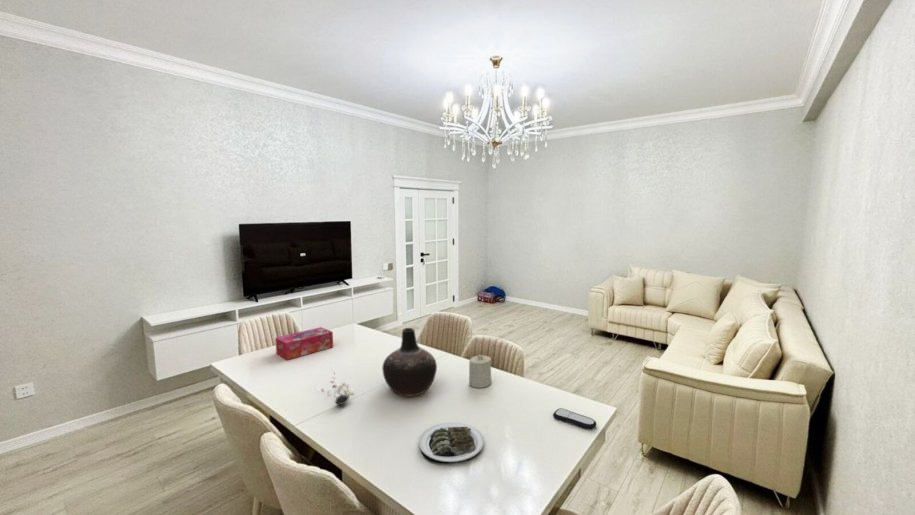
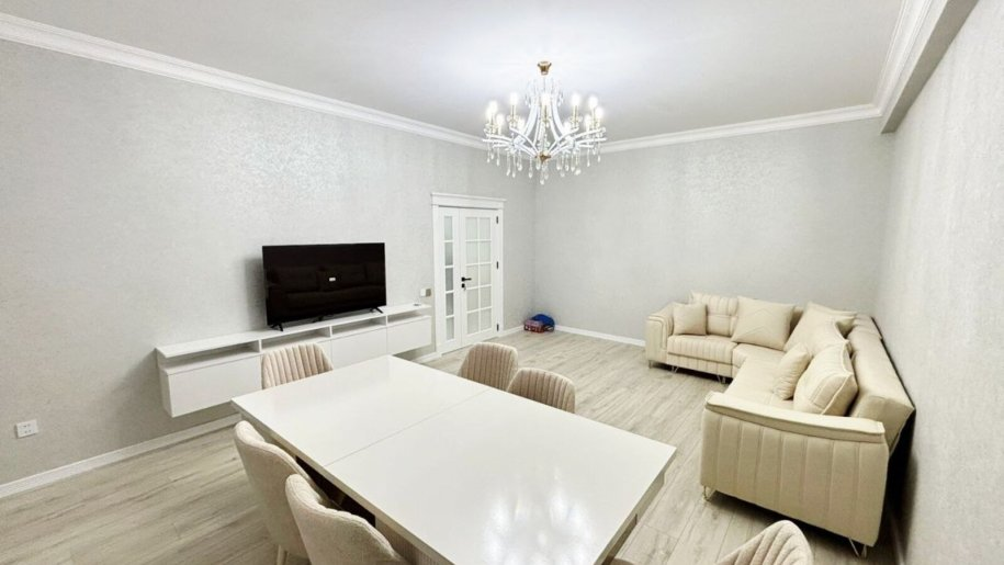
- plate [418,421,485,465]
- candle [468,354,493,389]
- vase [381,327,438,397]
- teapot [313,367,354,406]
- remote control [552,407,597,430]
- tissue box [274,326,334,361]
